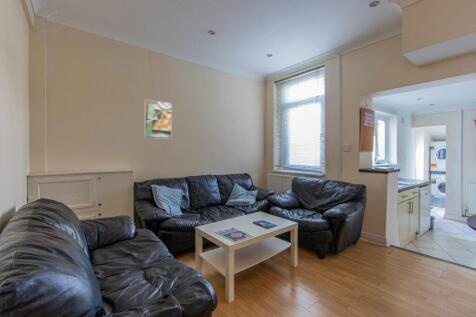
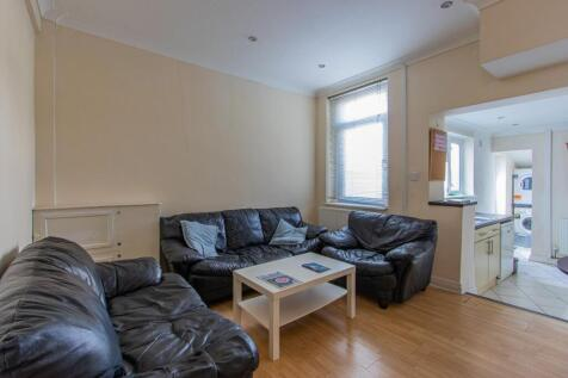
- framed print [144,99,172,140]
